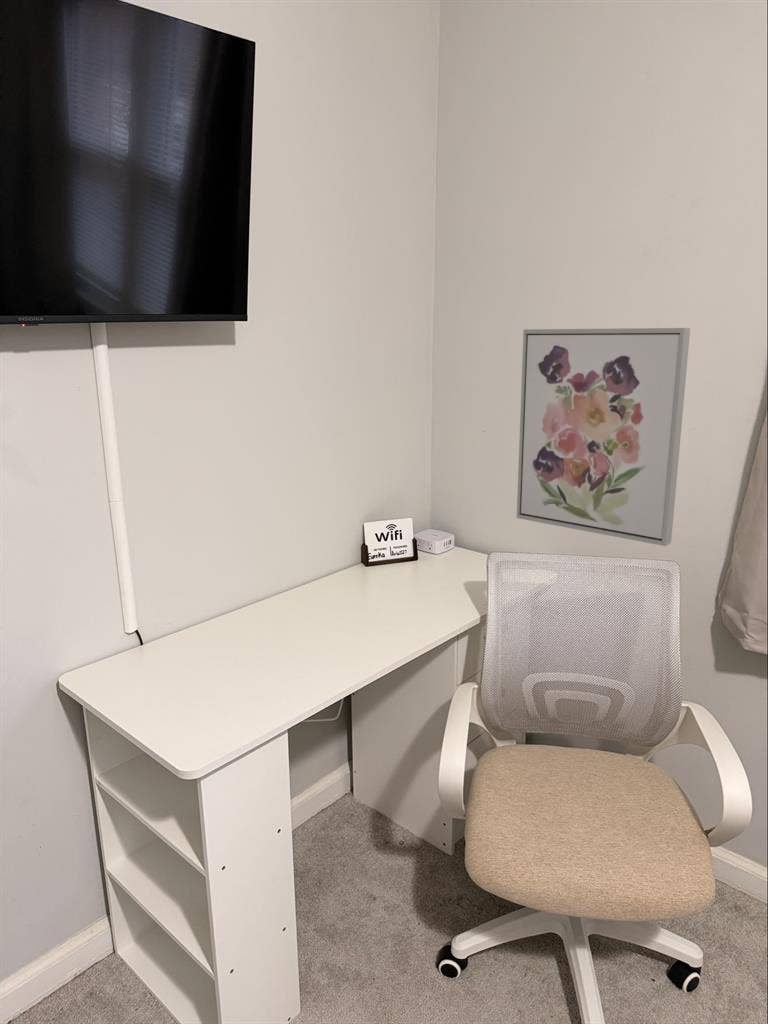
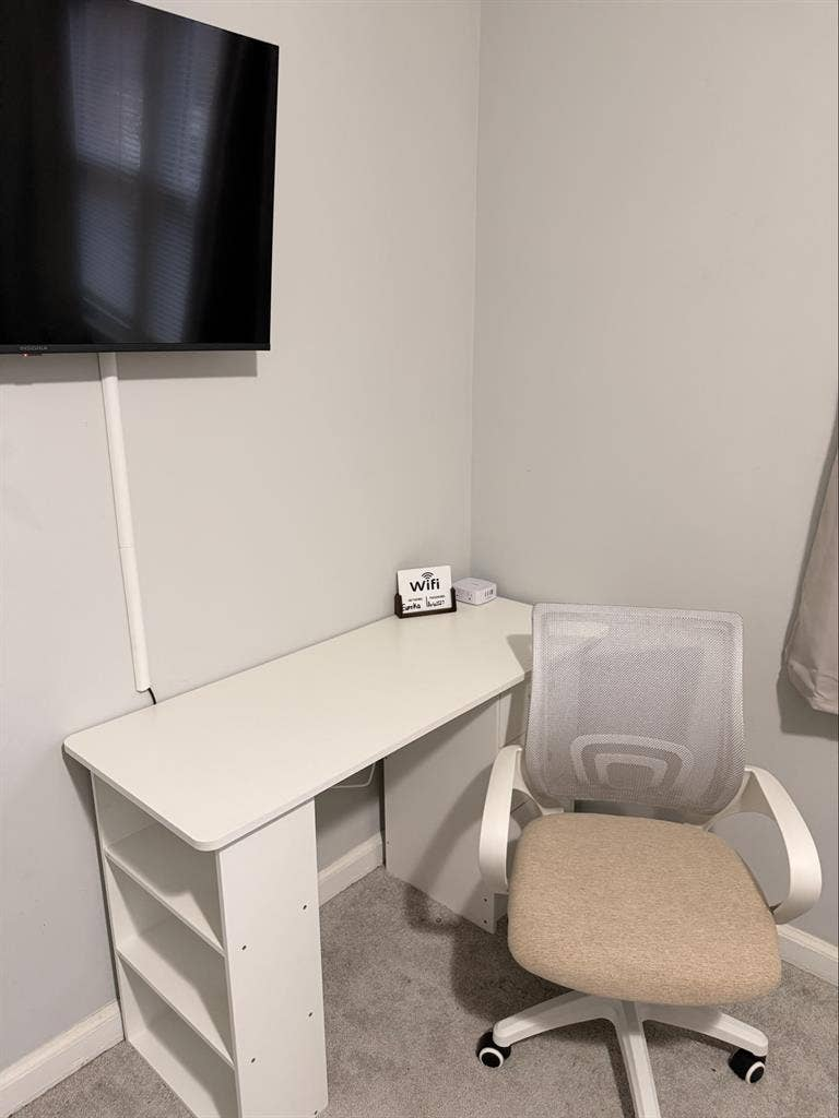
- wall art [516,327,691,547]
